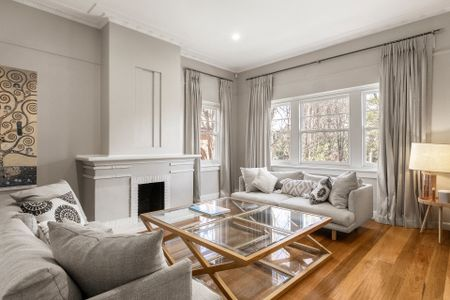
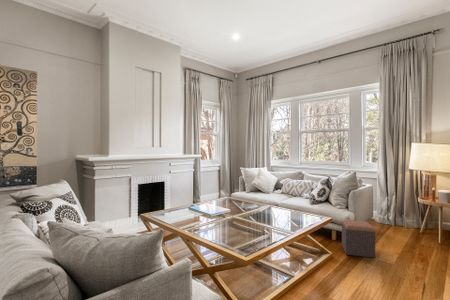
+ footstool [341,219,376,259]
